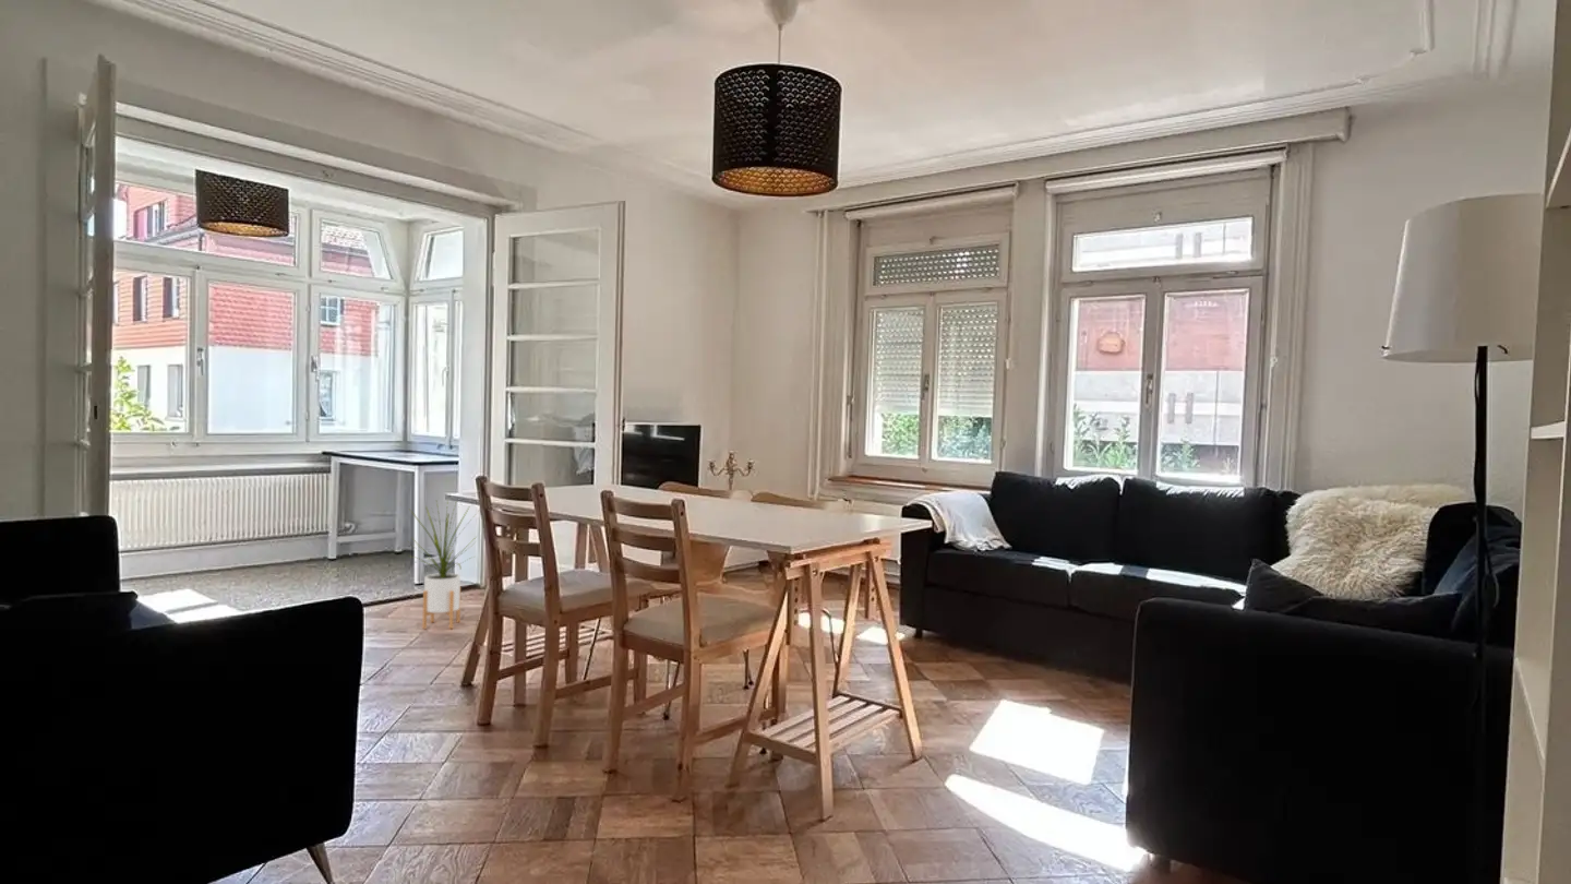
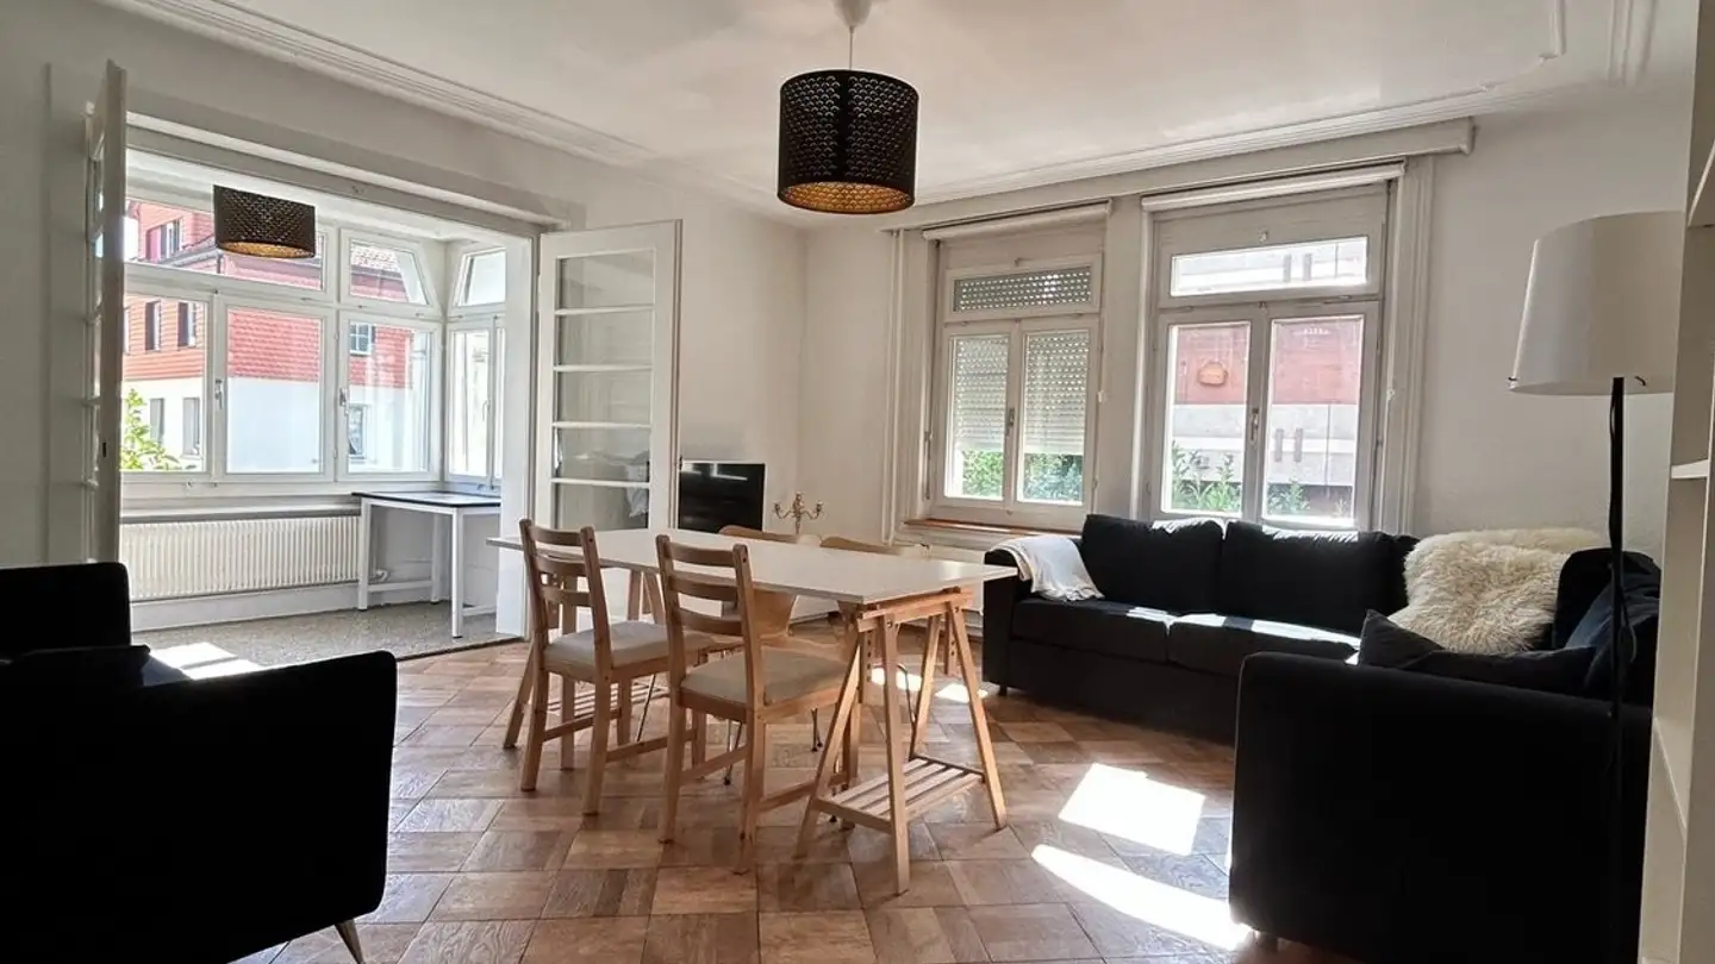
- house plant [408,499,479,630]
